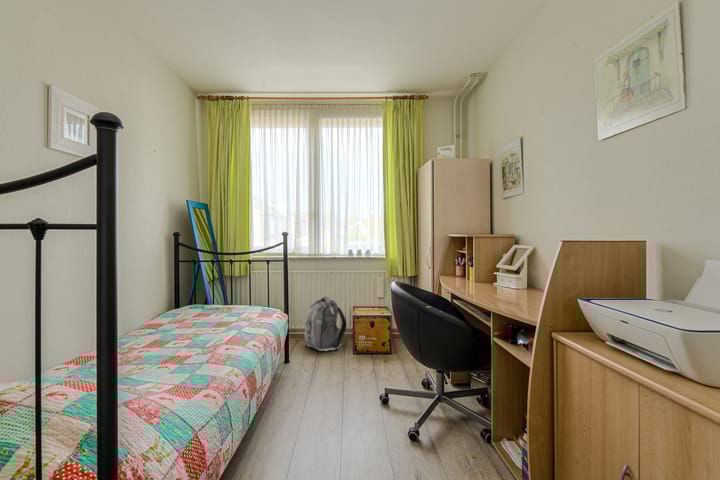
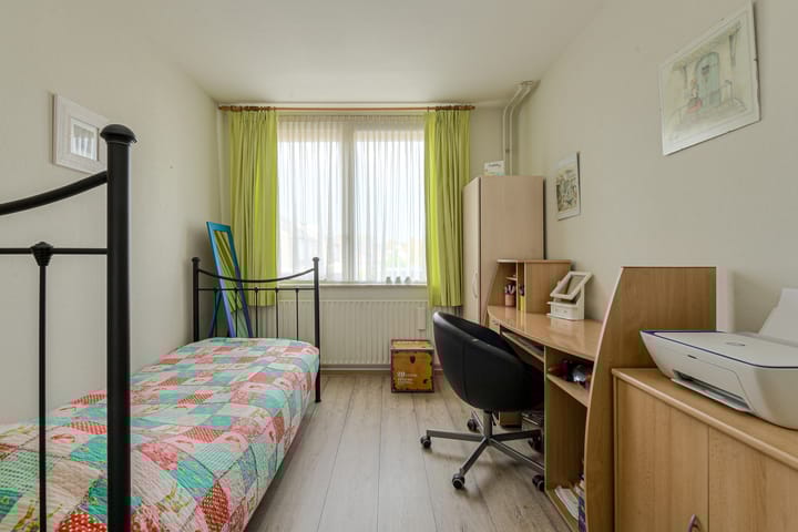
- backpack [303,295,348,352]
